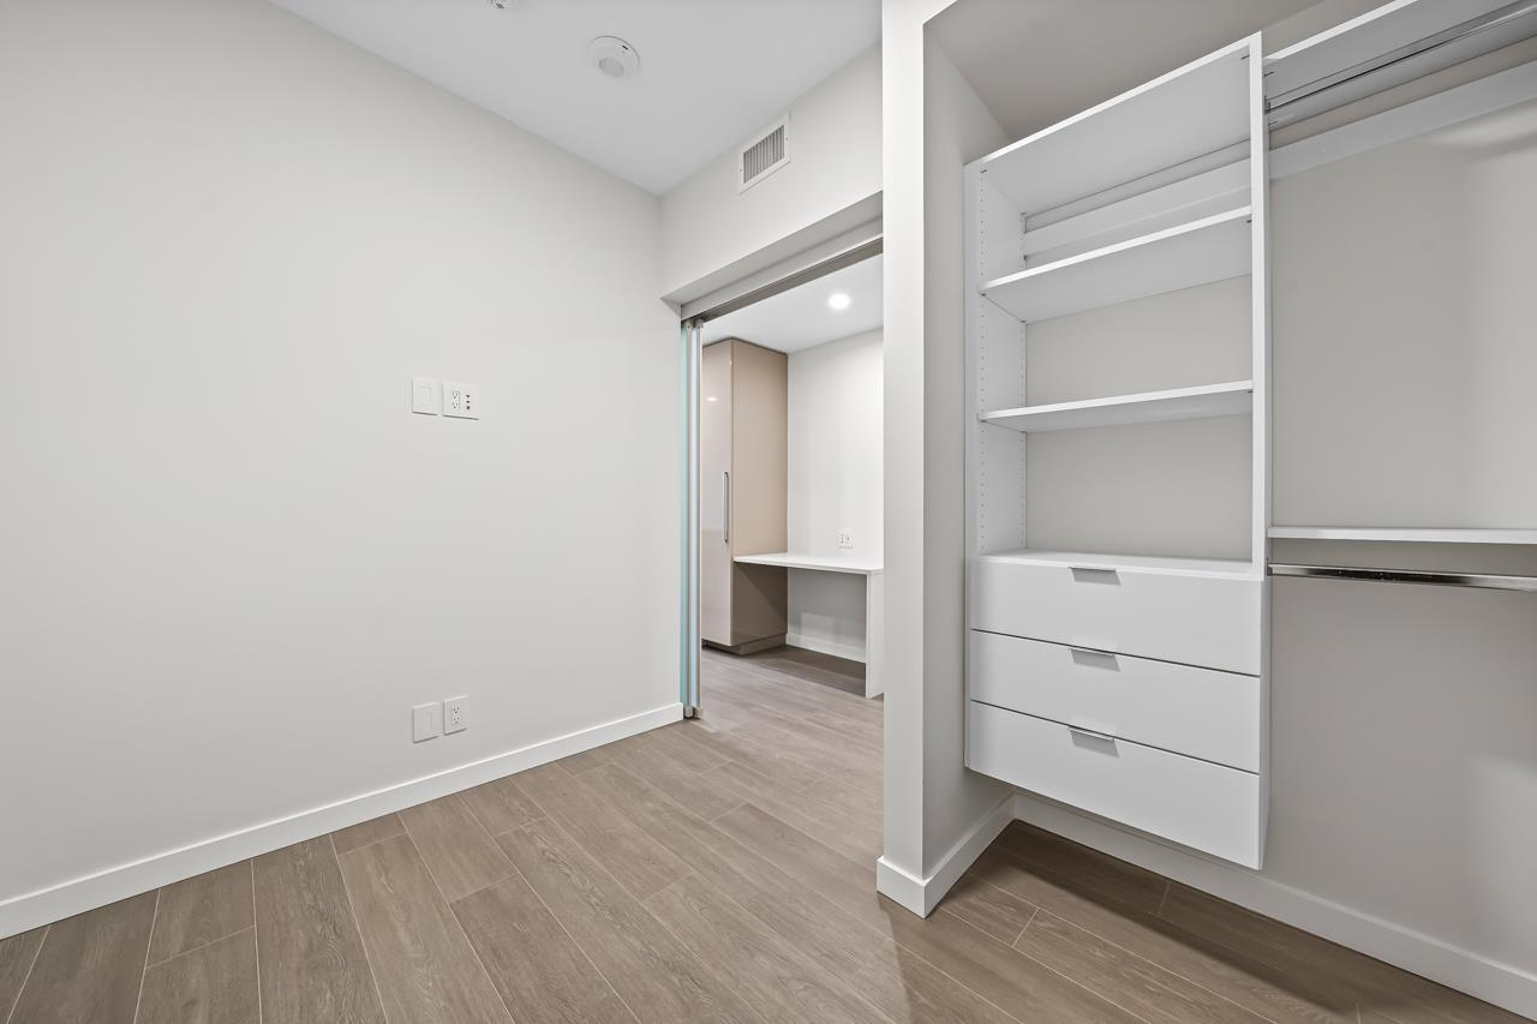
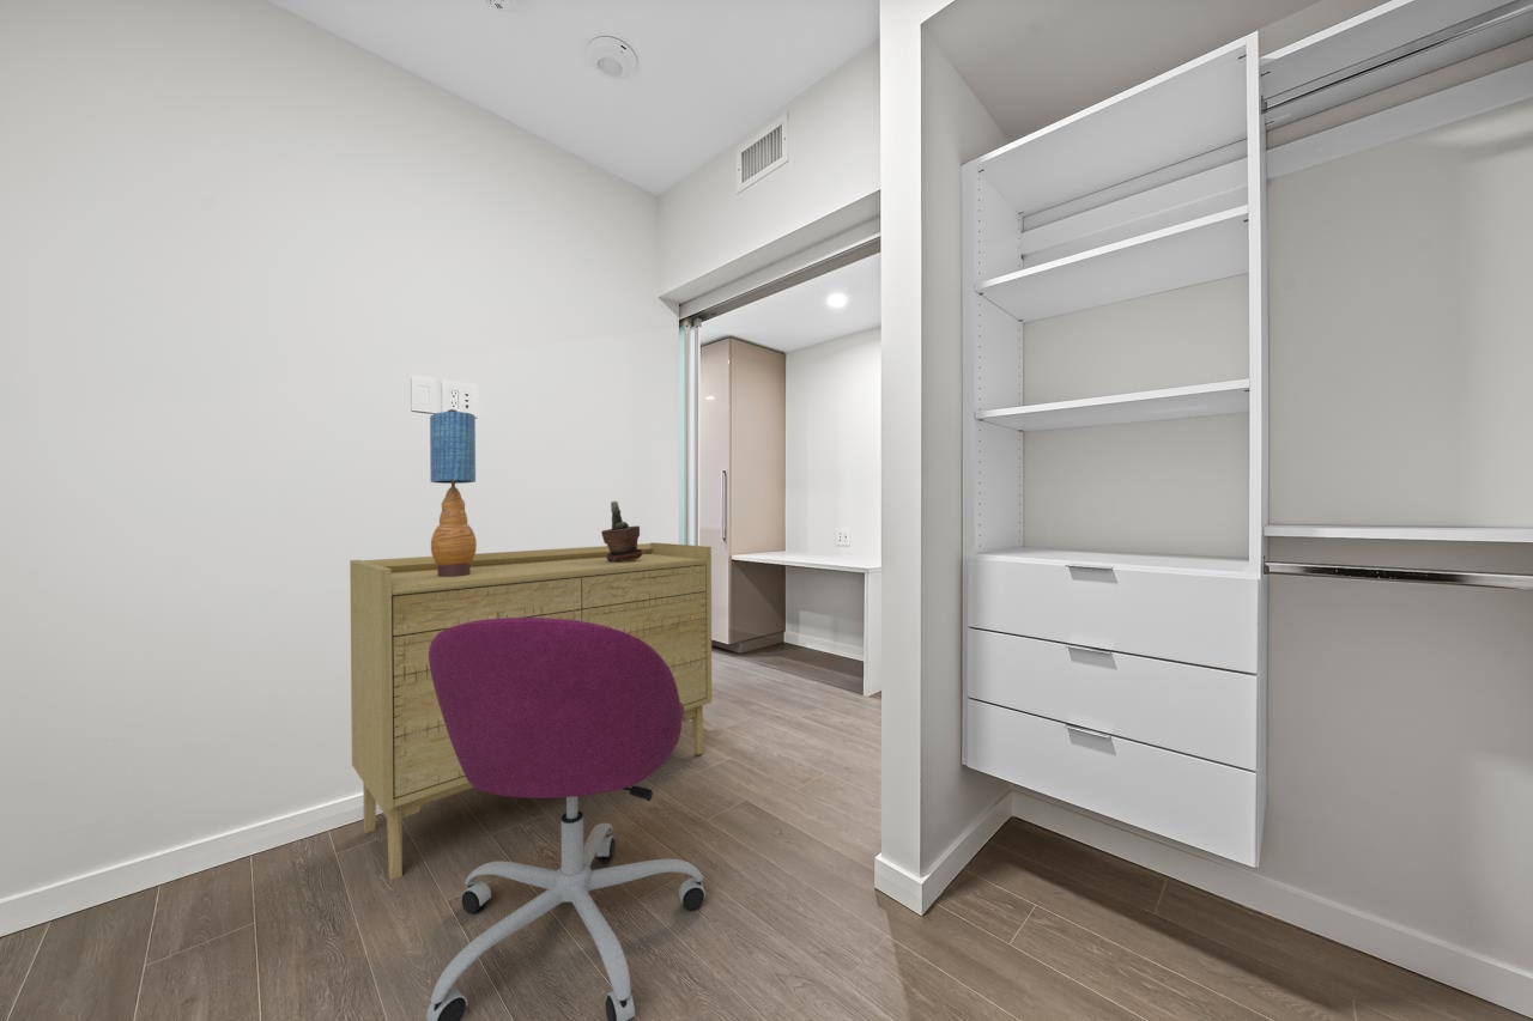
+ table lamp [429,408,478,577]
+ sideboard [349,541,713,881]
+ office chair [425,618,707,1021]
+ potted plant [600,500,643,563]
